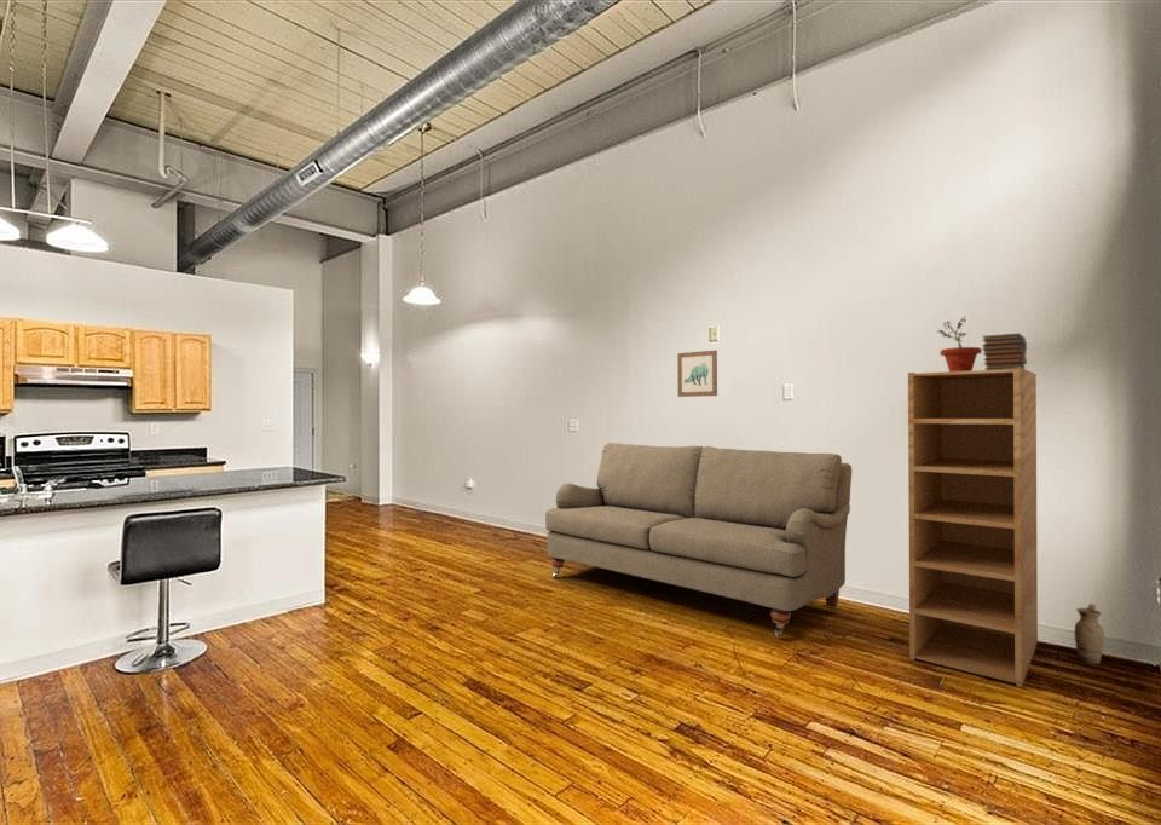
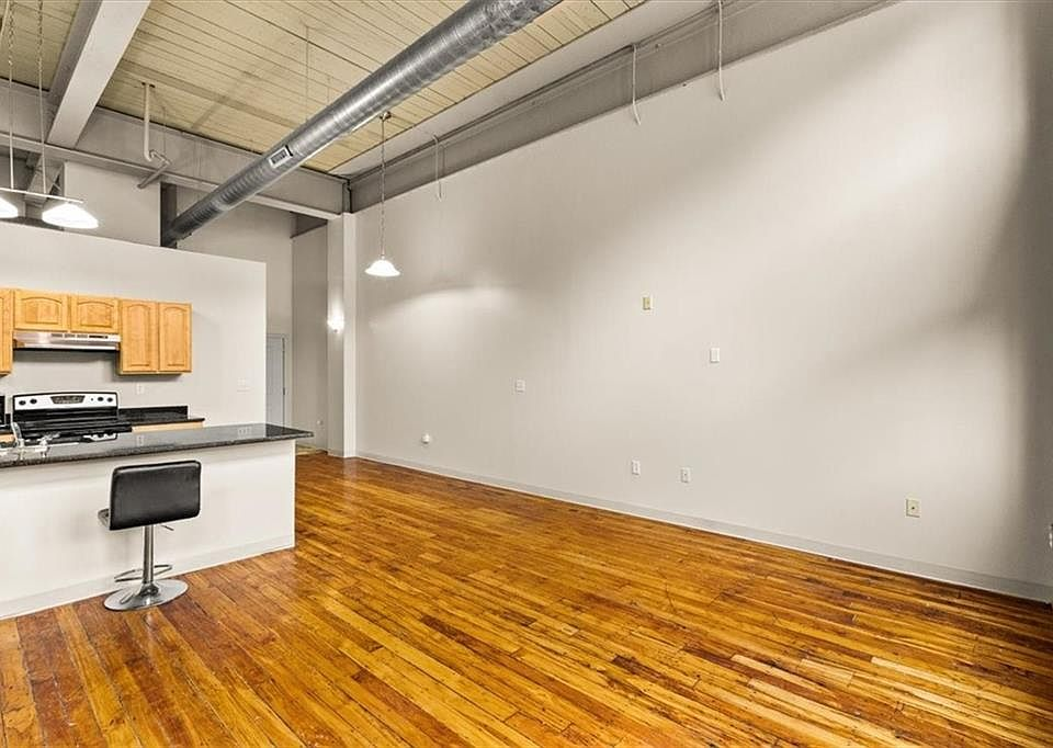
- book stack [981,333,1028,370]
- bookshelf [907,368,1039,688]
- wall art [676,350,718,398]
- potted plant [937,316,983,371]
- ceramic jug [1074,602,1105,665]
- sofa [544,442,853,639]
